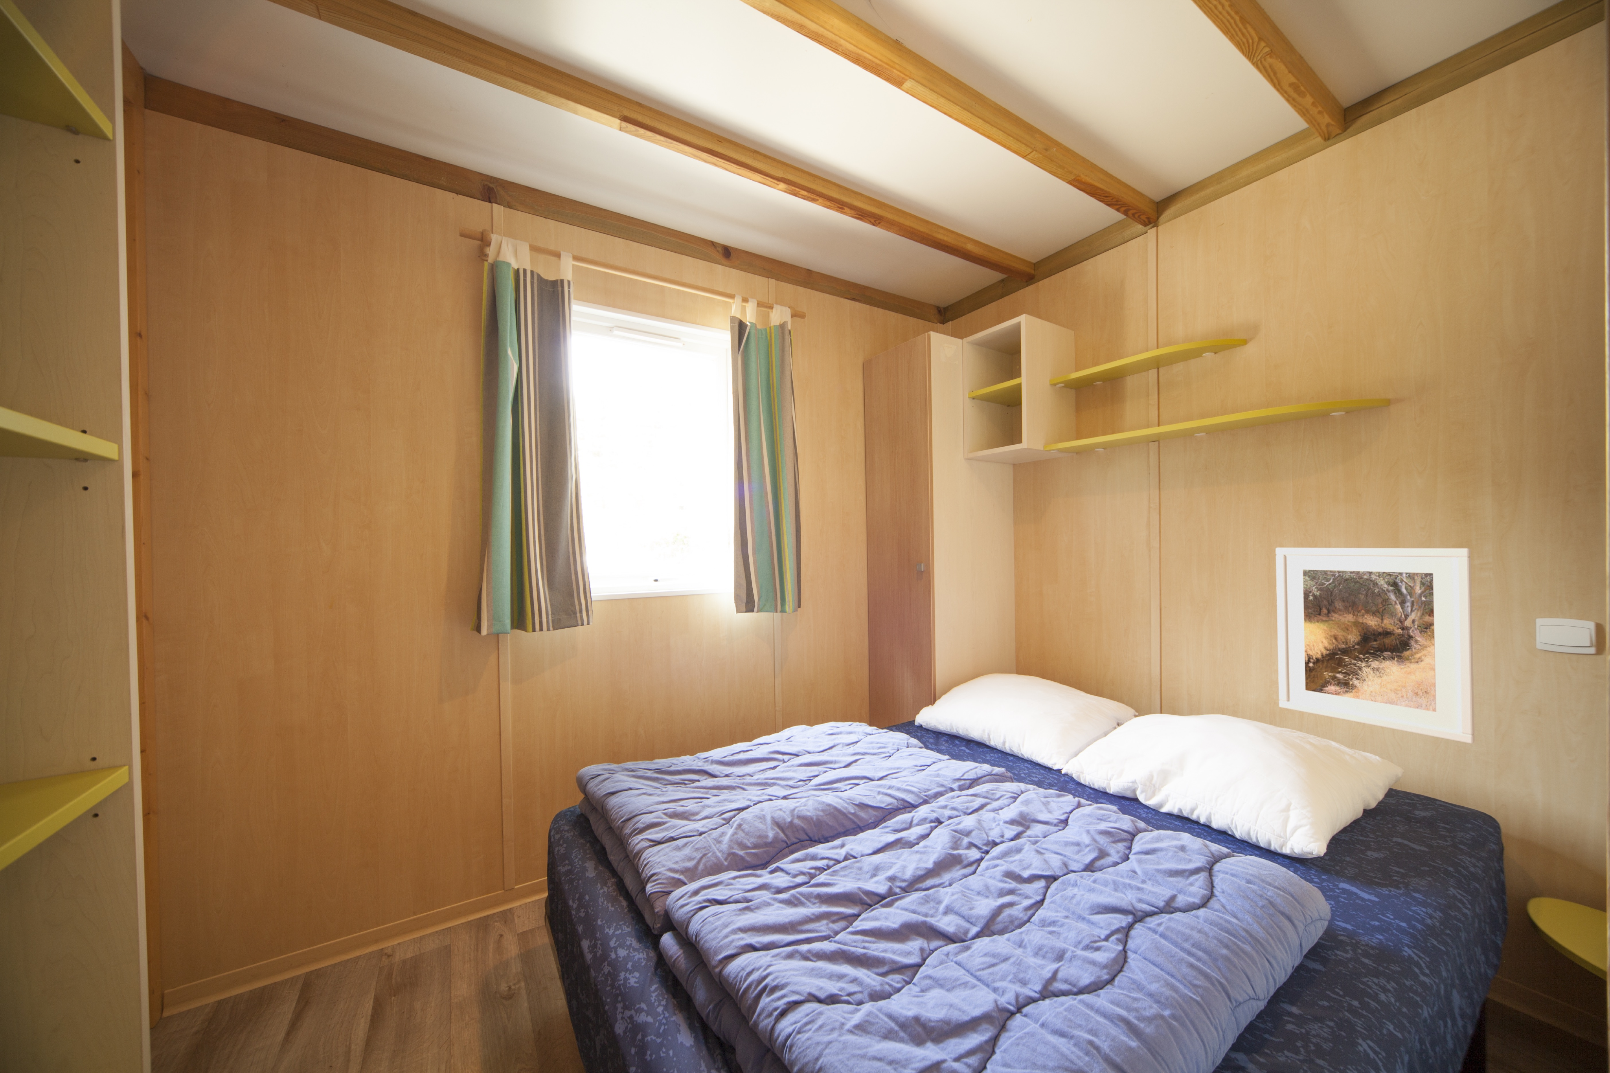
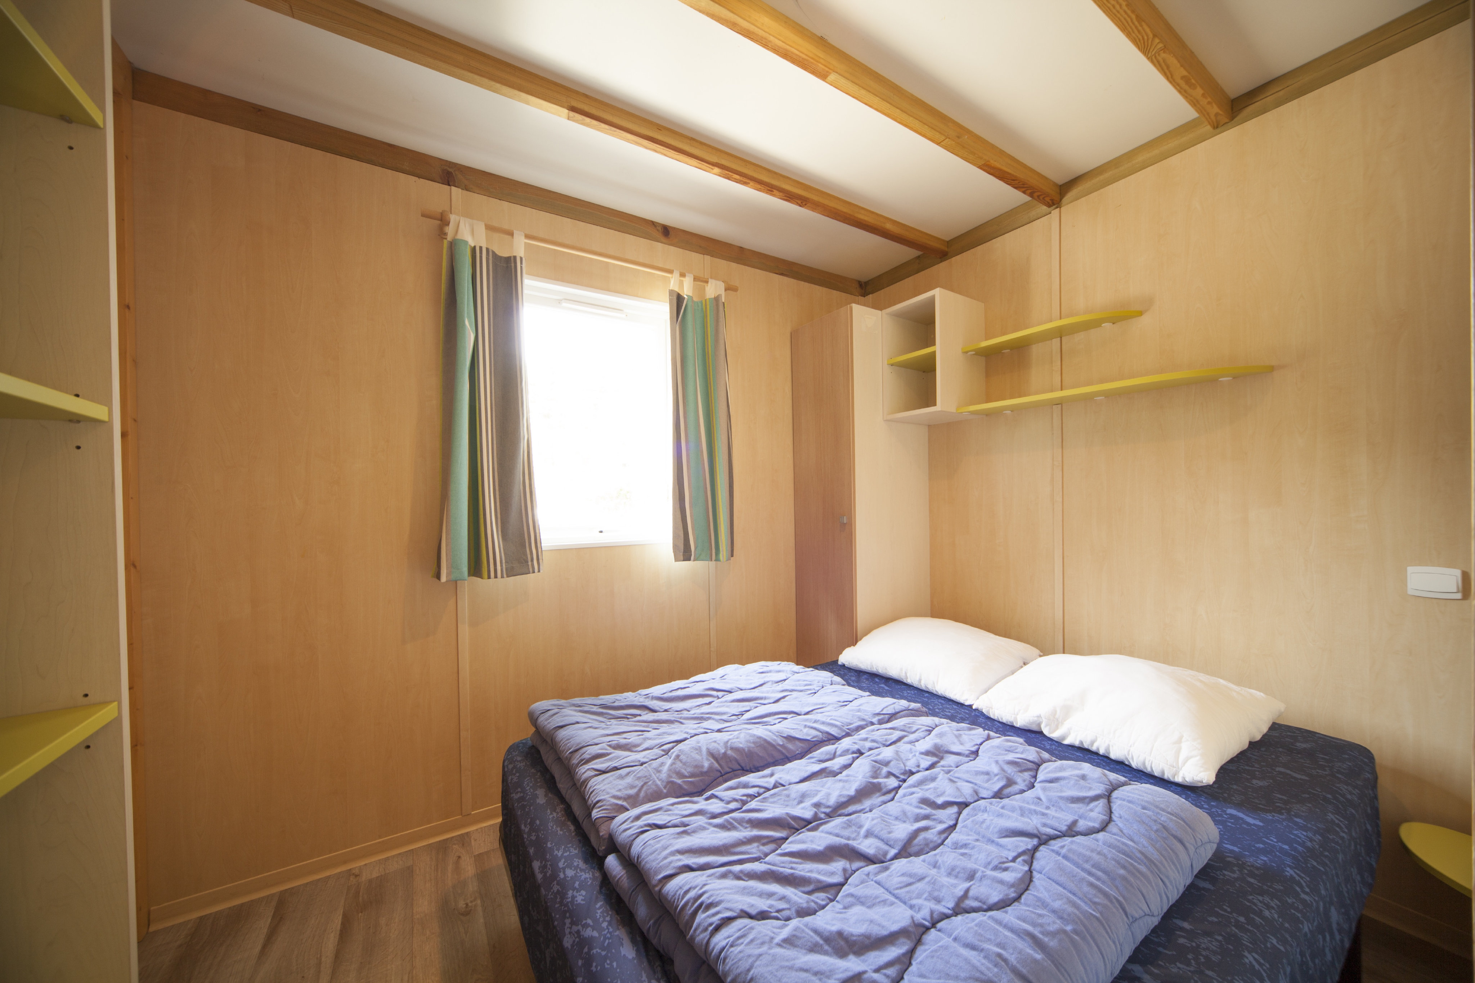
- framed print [1275,547,1475,744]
